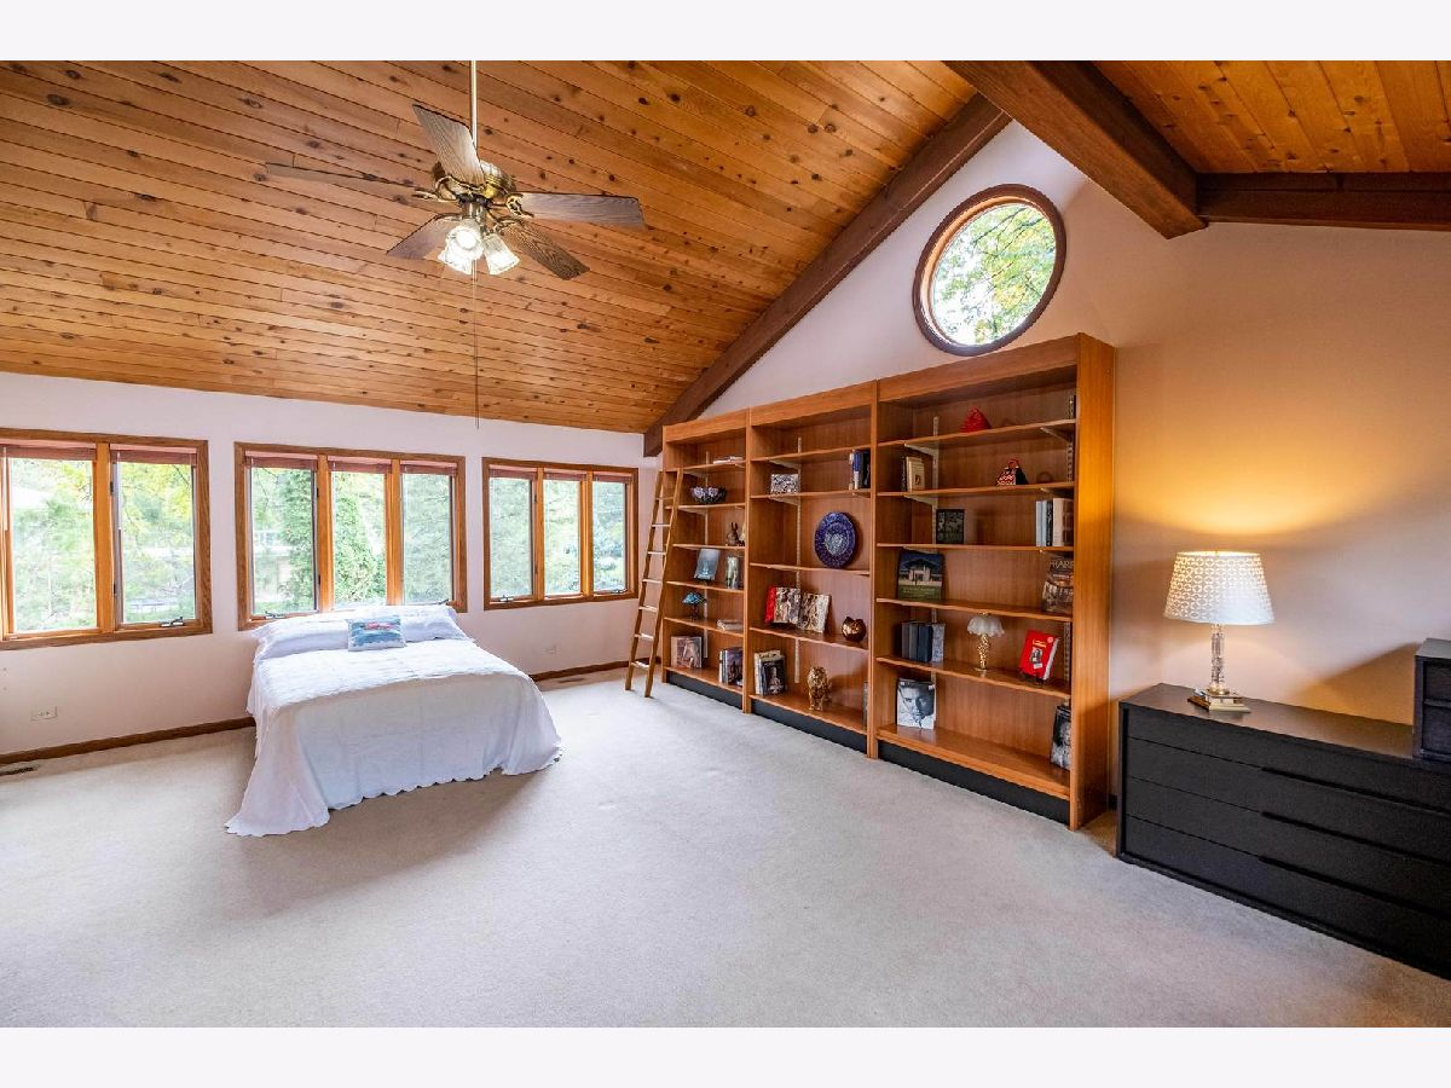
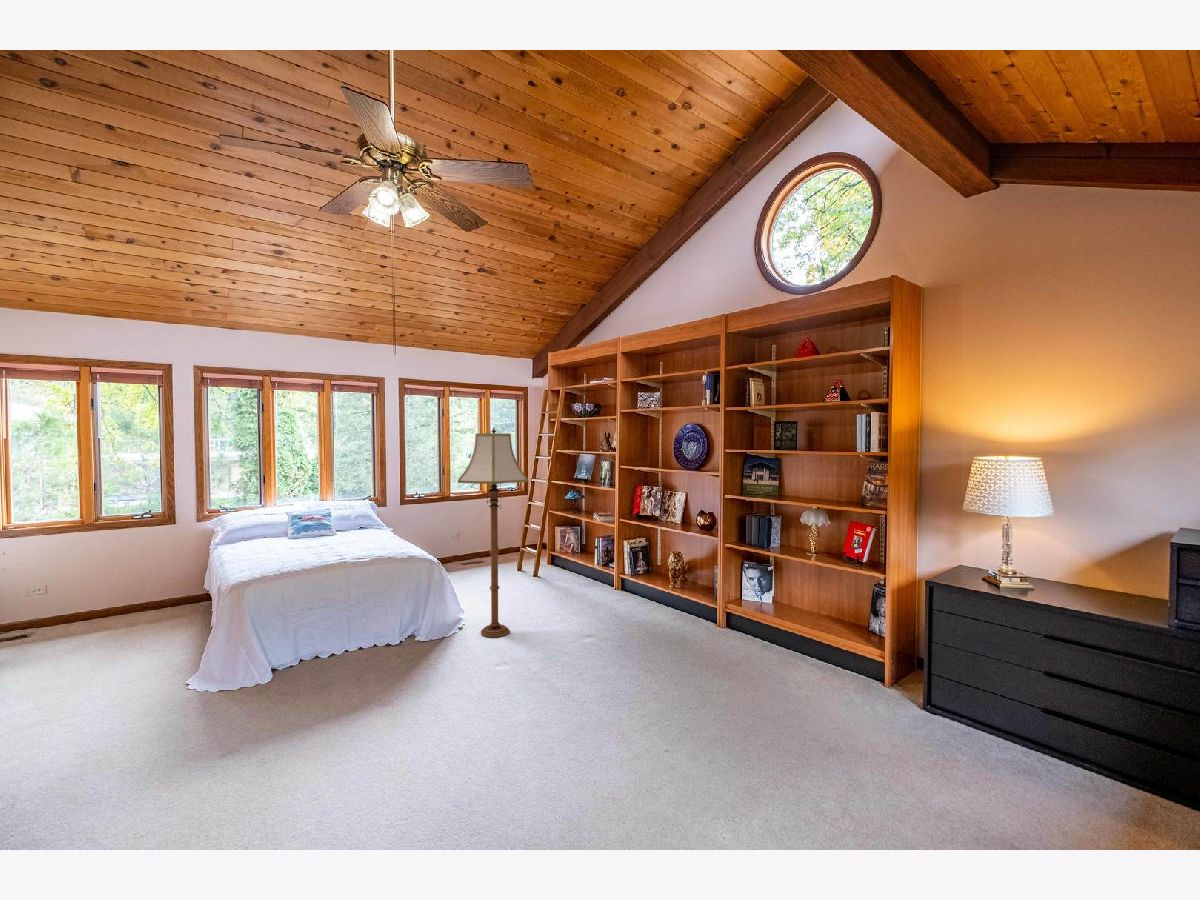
+ floor lamp [457,426,529,639]
